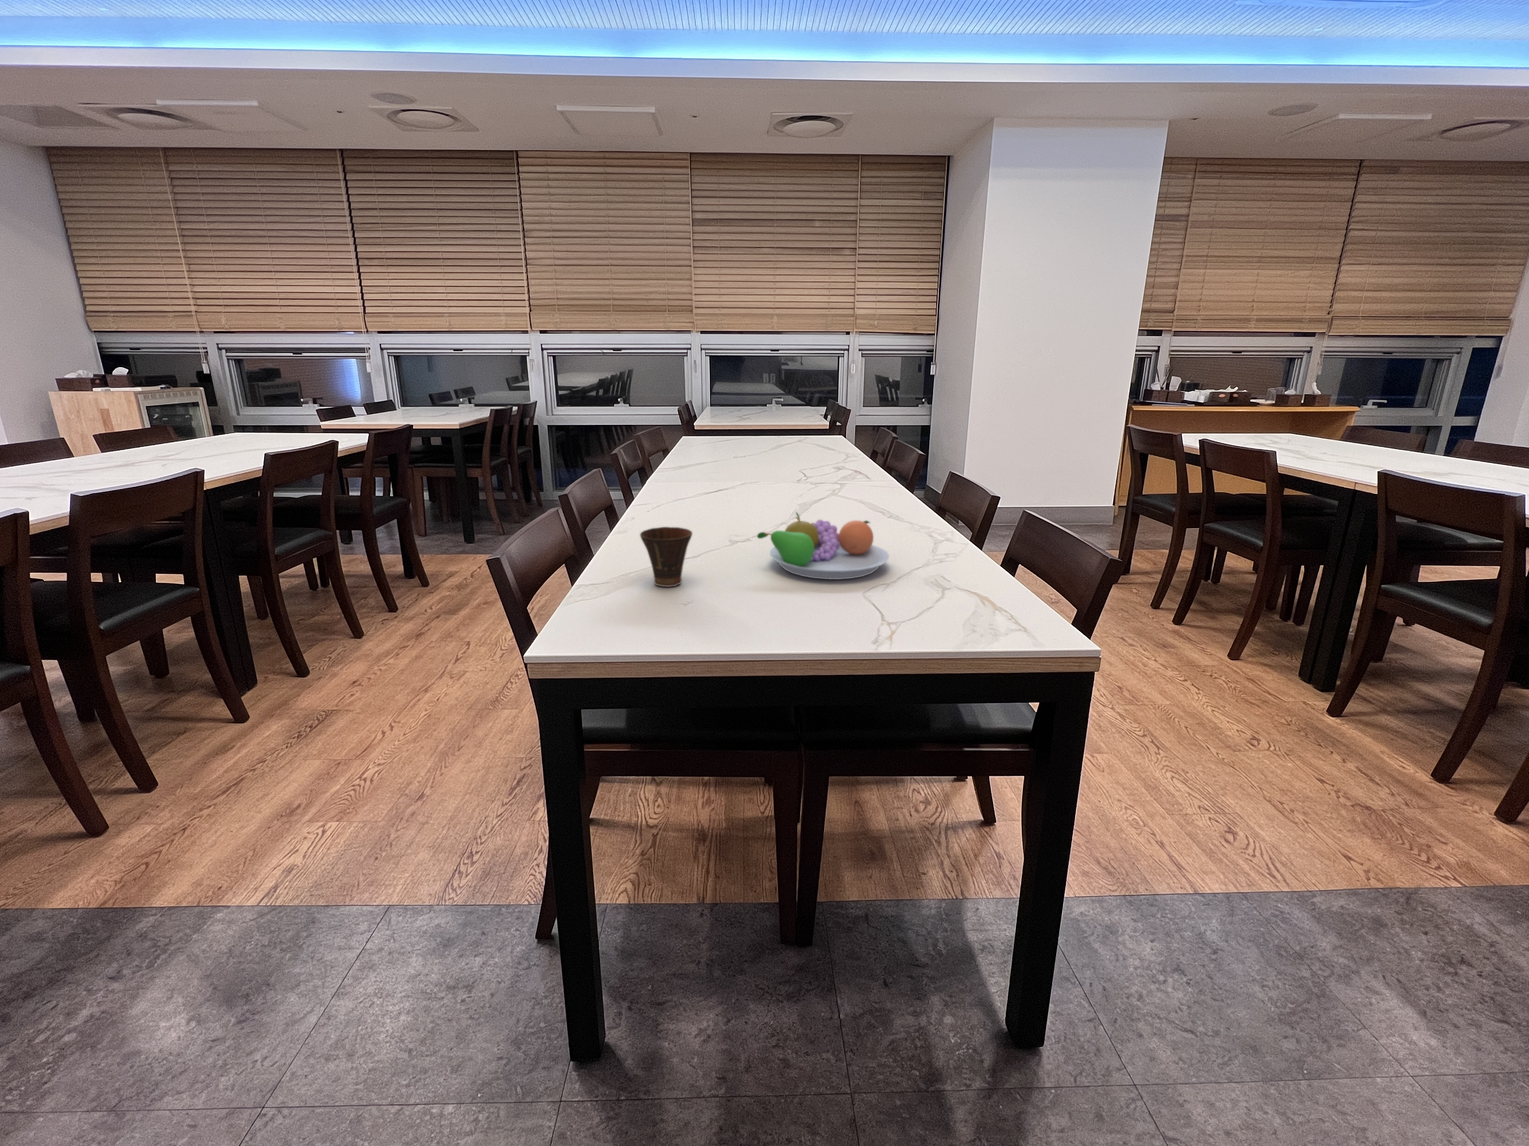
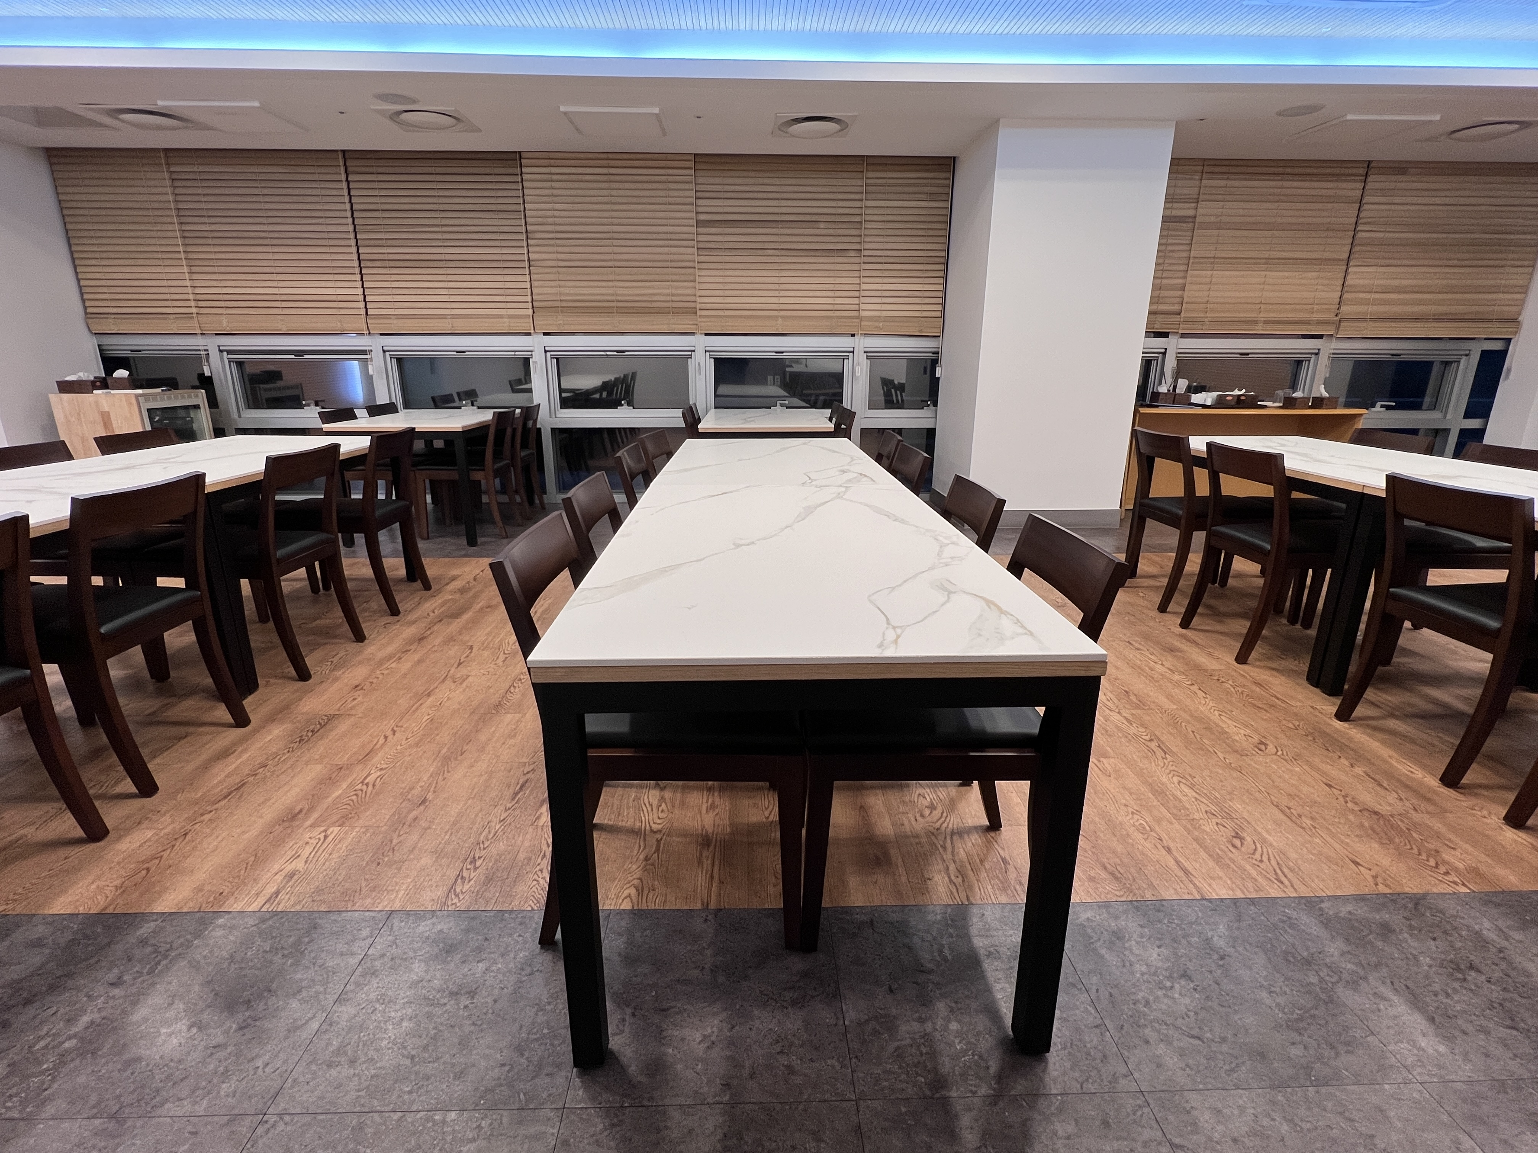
- fruit bowl [756,512,890,580]
- cup [639,526,692,587]
